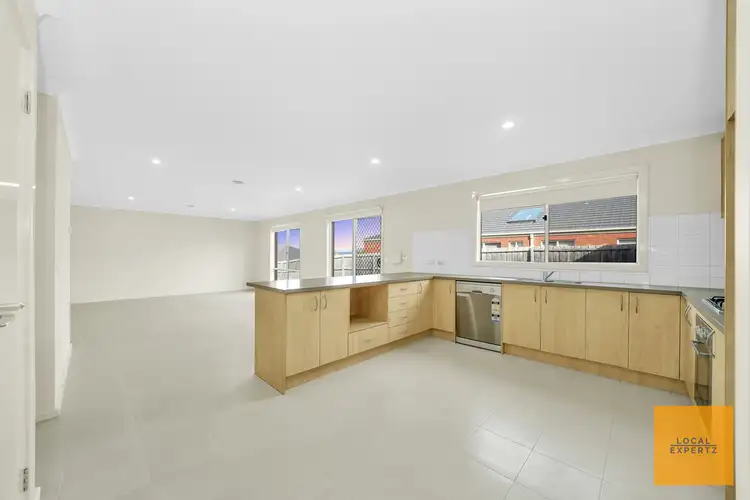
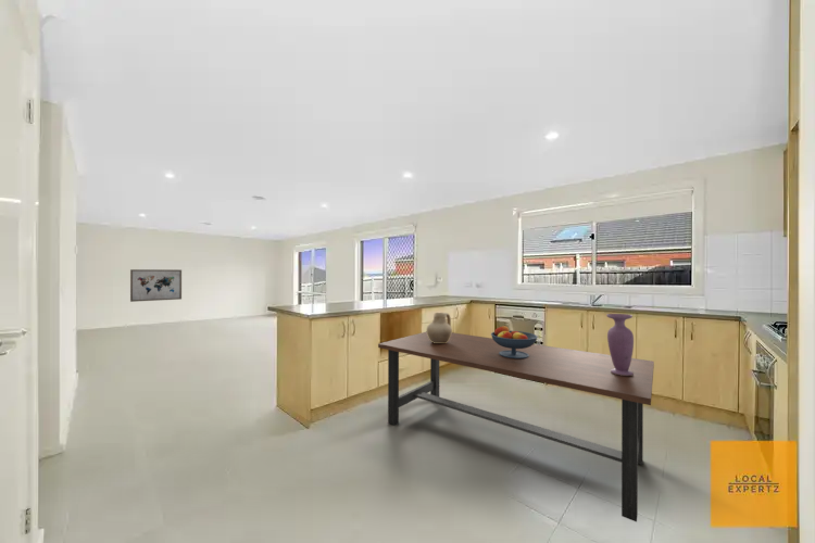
+ dining table [377,330,655,523]
+ ceramic pitcher [426,312,453,343]
+ vase [605,313,635,376]
+ wall art [129,268,183,303]
+ fruit bowl [490,325,539,358]
